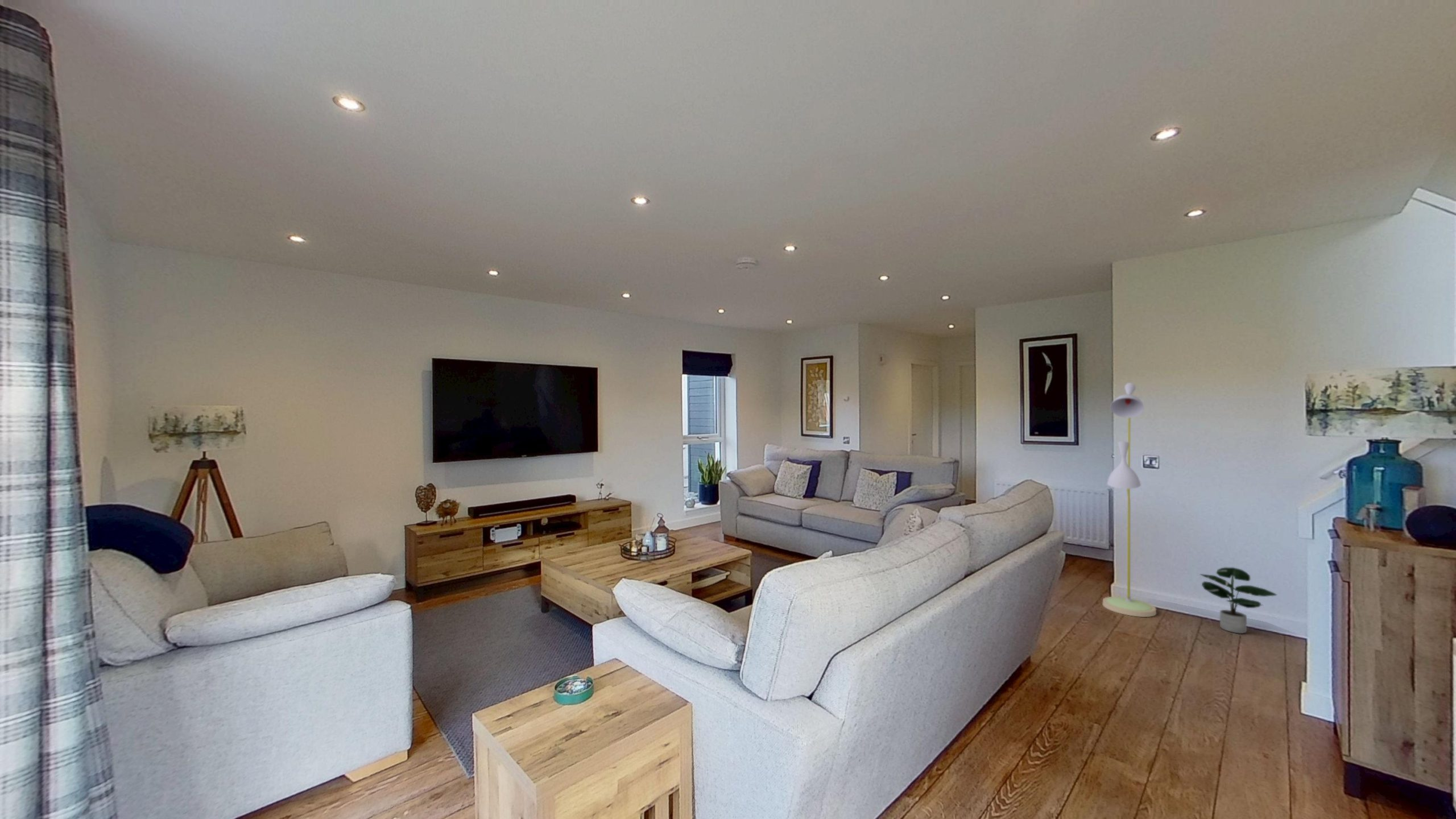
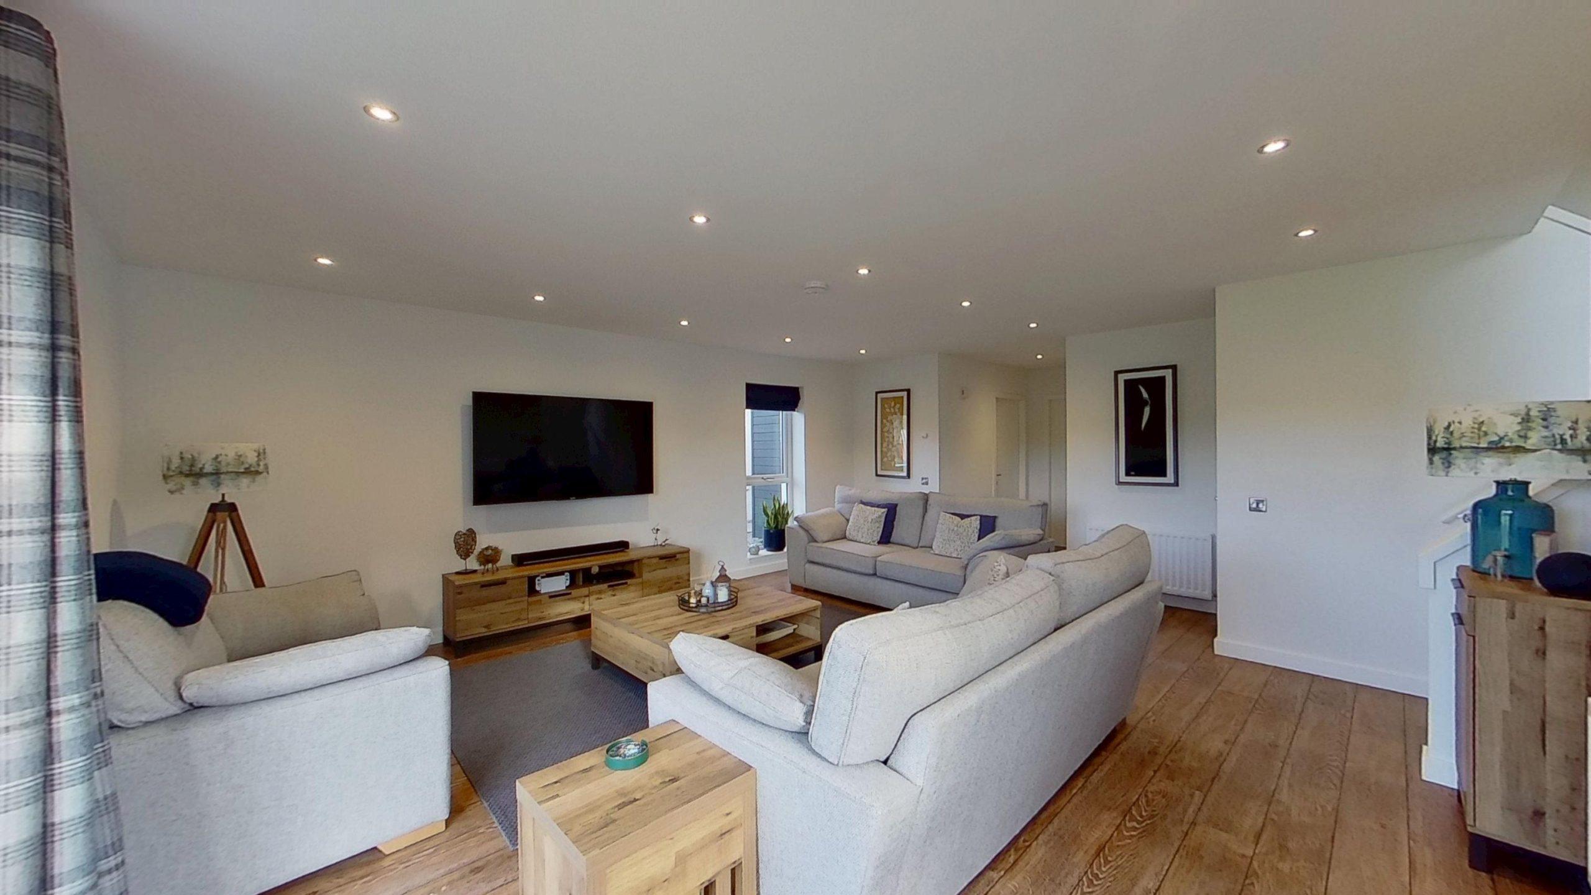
- floor lamp [1102,382,1157,618]
- potted plant [1199,566,1277,634]
